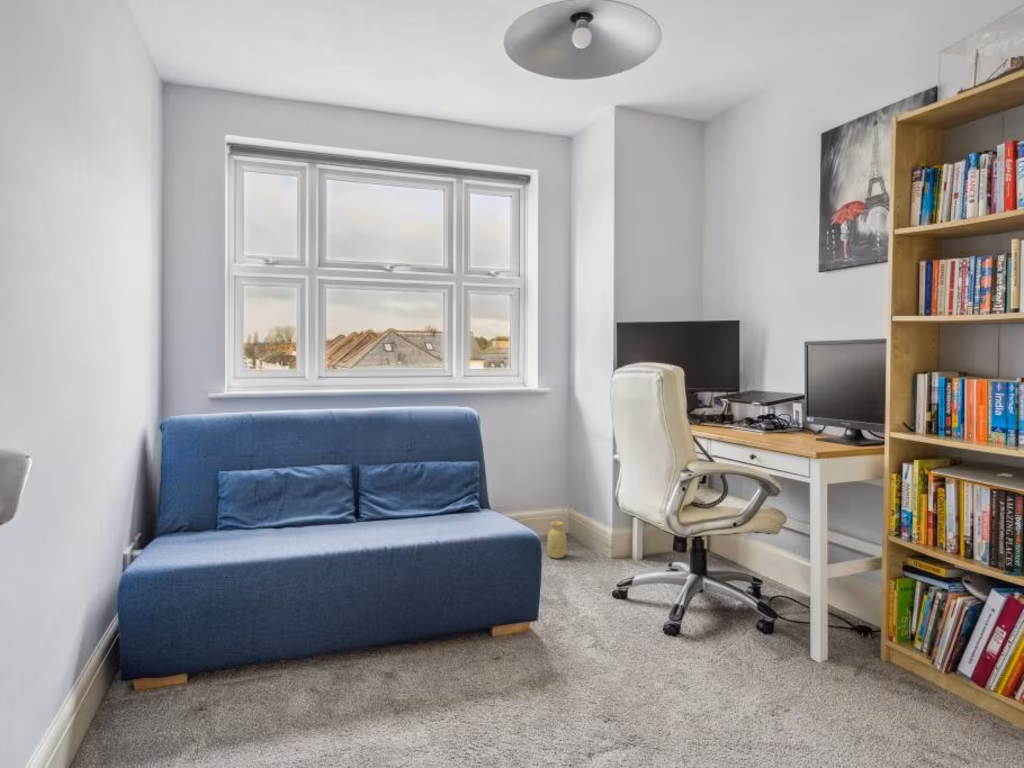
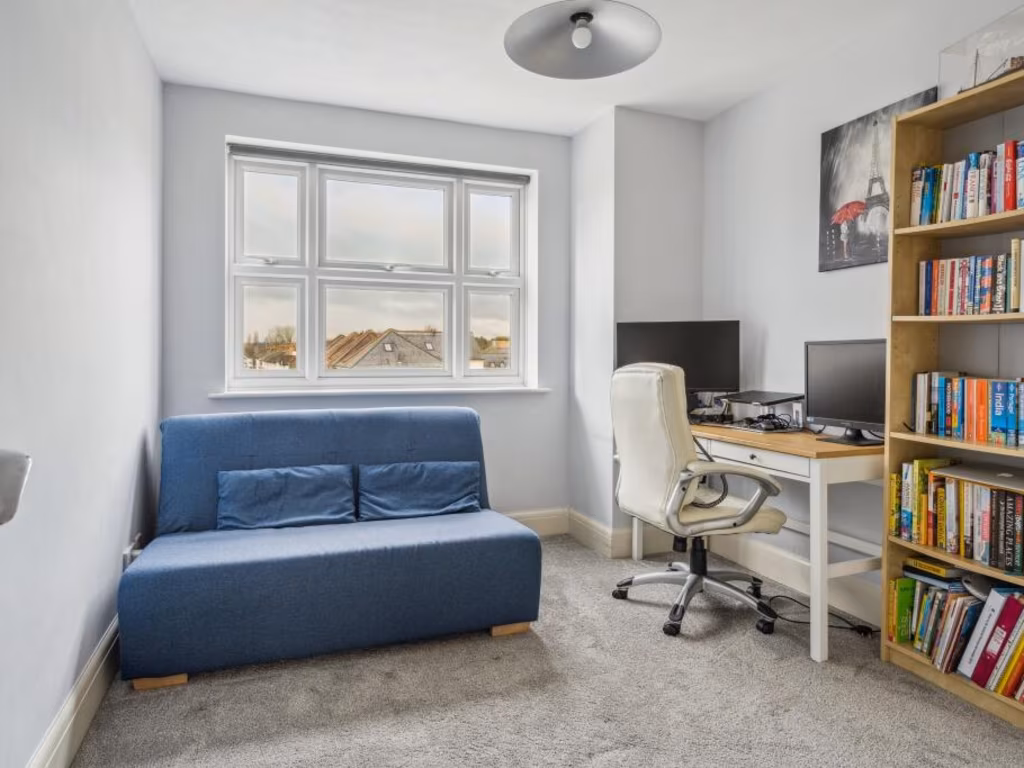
- vase [546,520,567,560]
